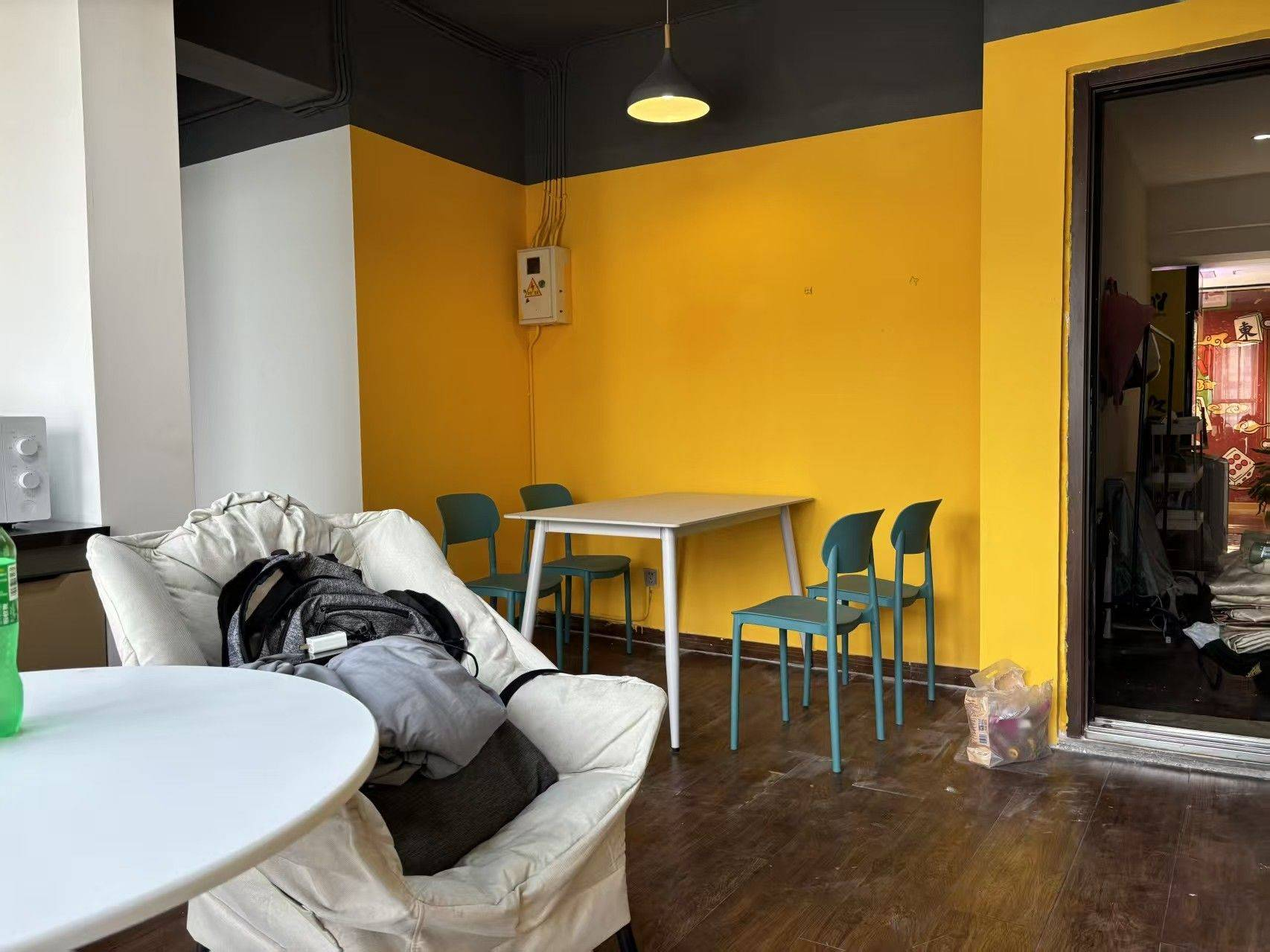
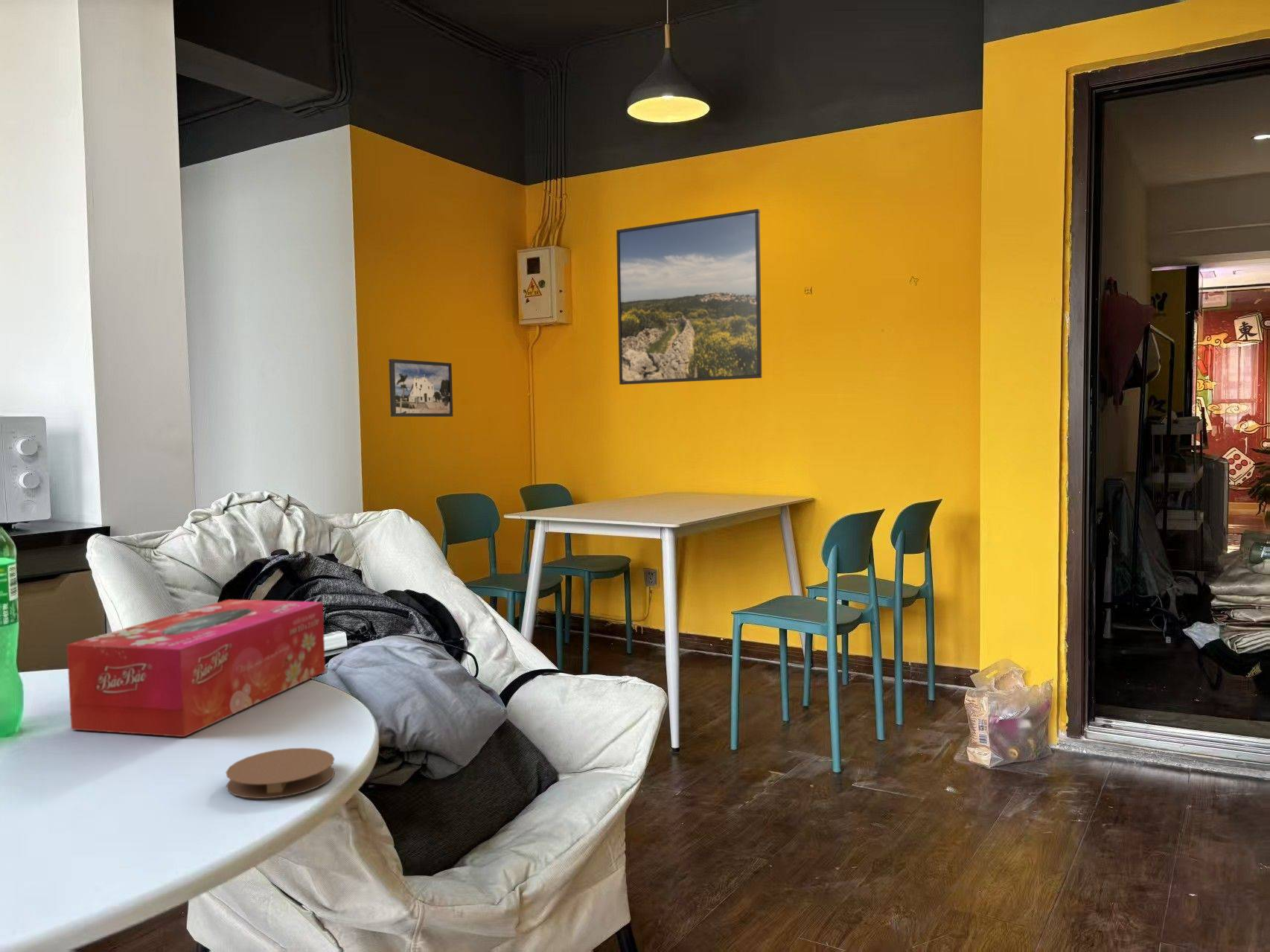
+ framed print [616,208,762,386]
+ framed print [389,358,454,418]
+ coaster [225,747,336,799]
+ tissue box [66,598,326,738]
